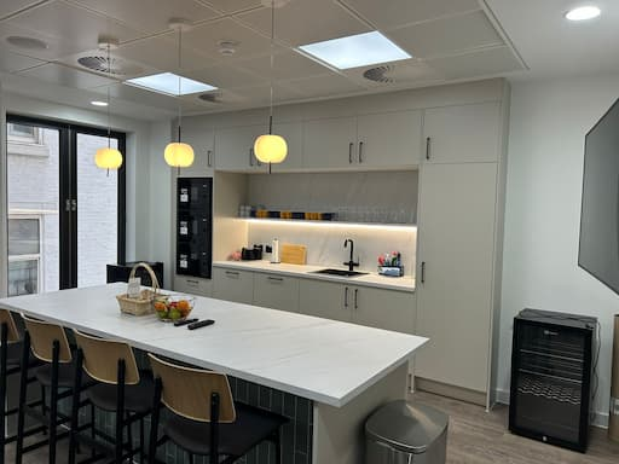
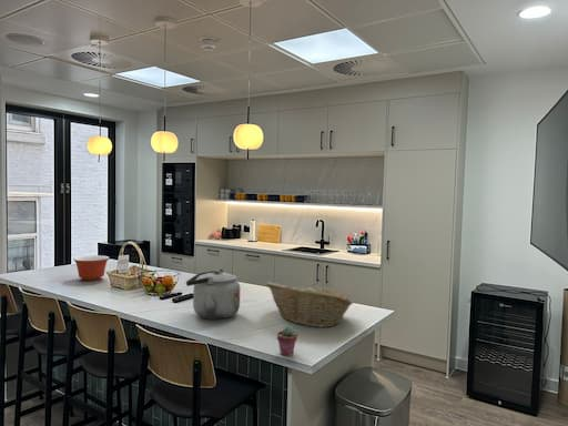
+ kettle [185,268,241,321]
+ mixing bowl [72,254,111,282]
+ potted succulent [276,325,298,356]
+ fruit basket [265,281,355,328]
